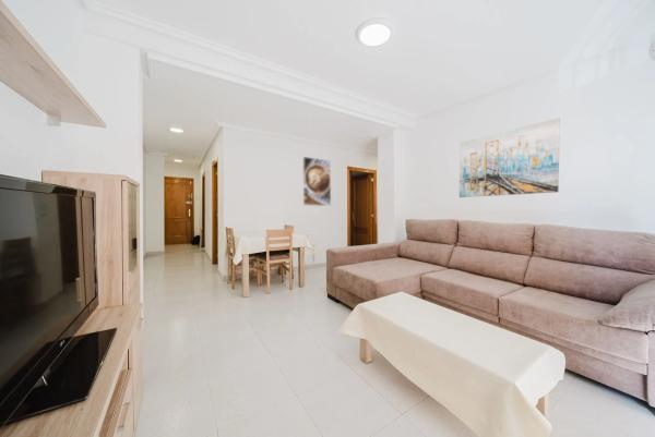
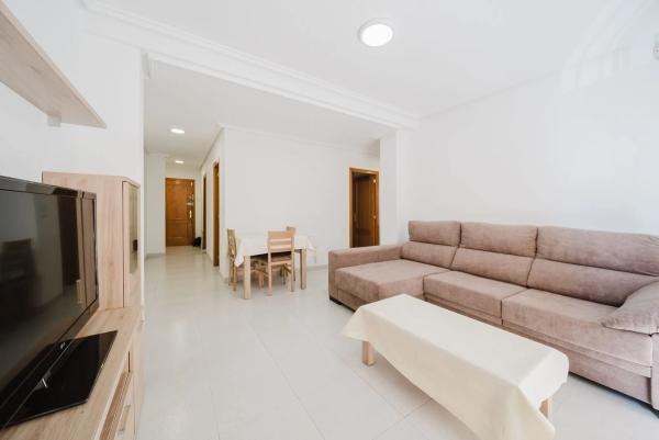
- wall art [458,117,561,198]
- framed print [301,156,332,207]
